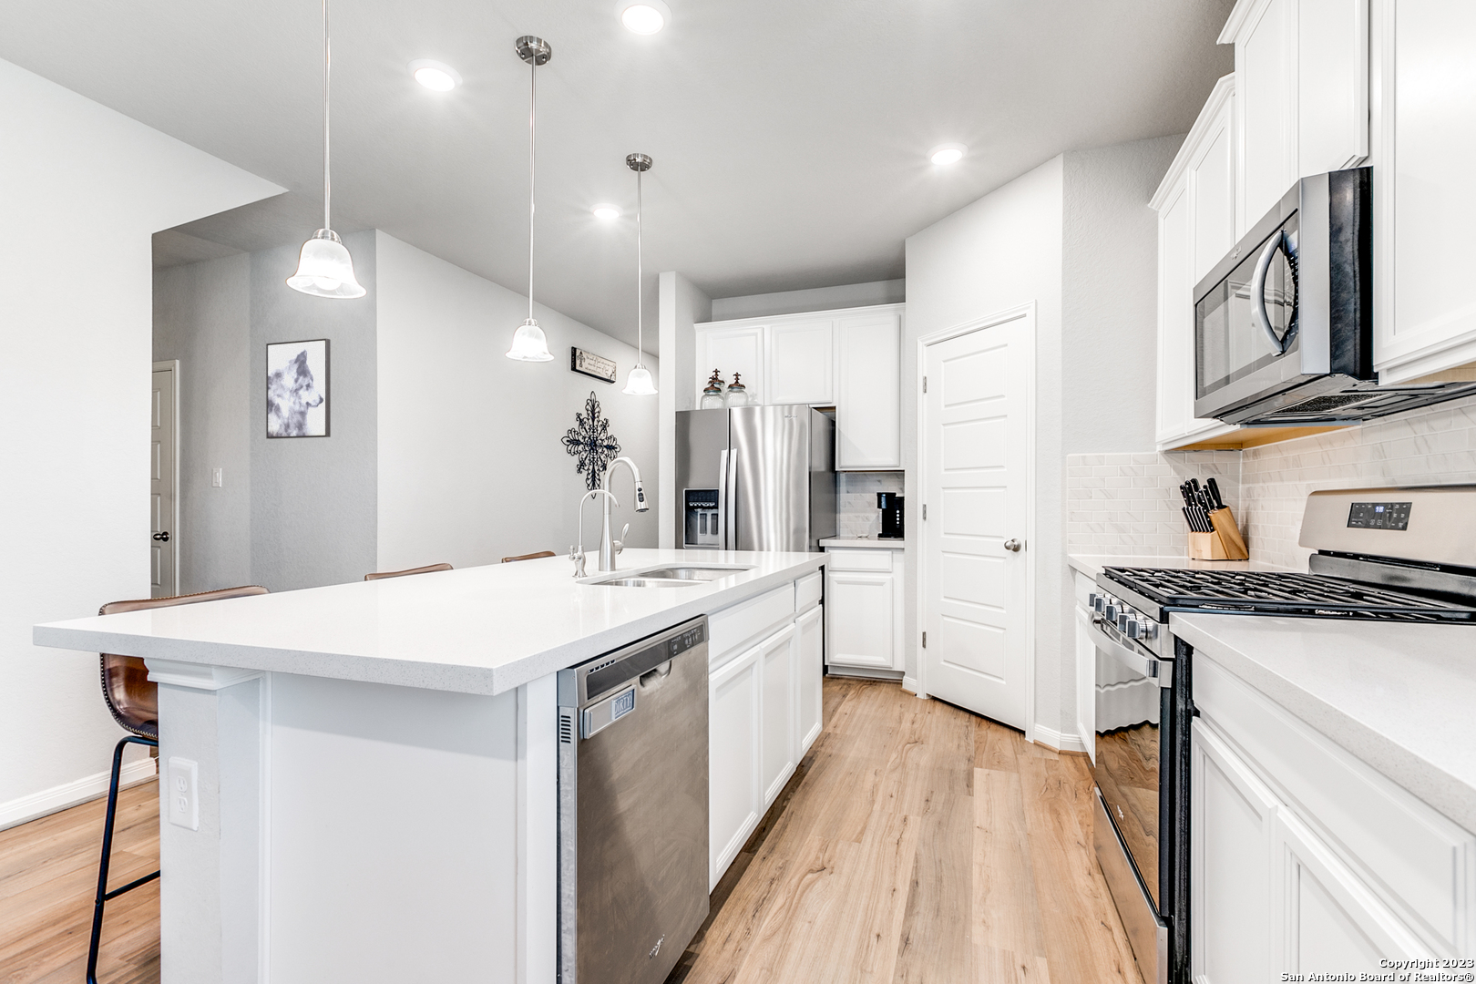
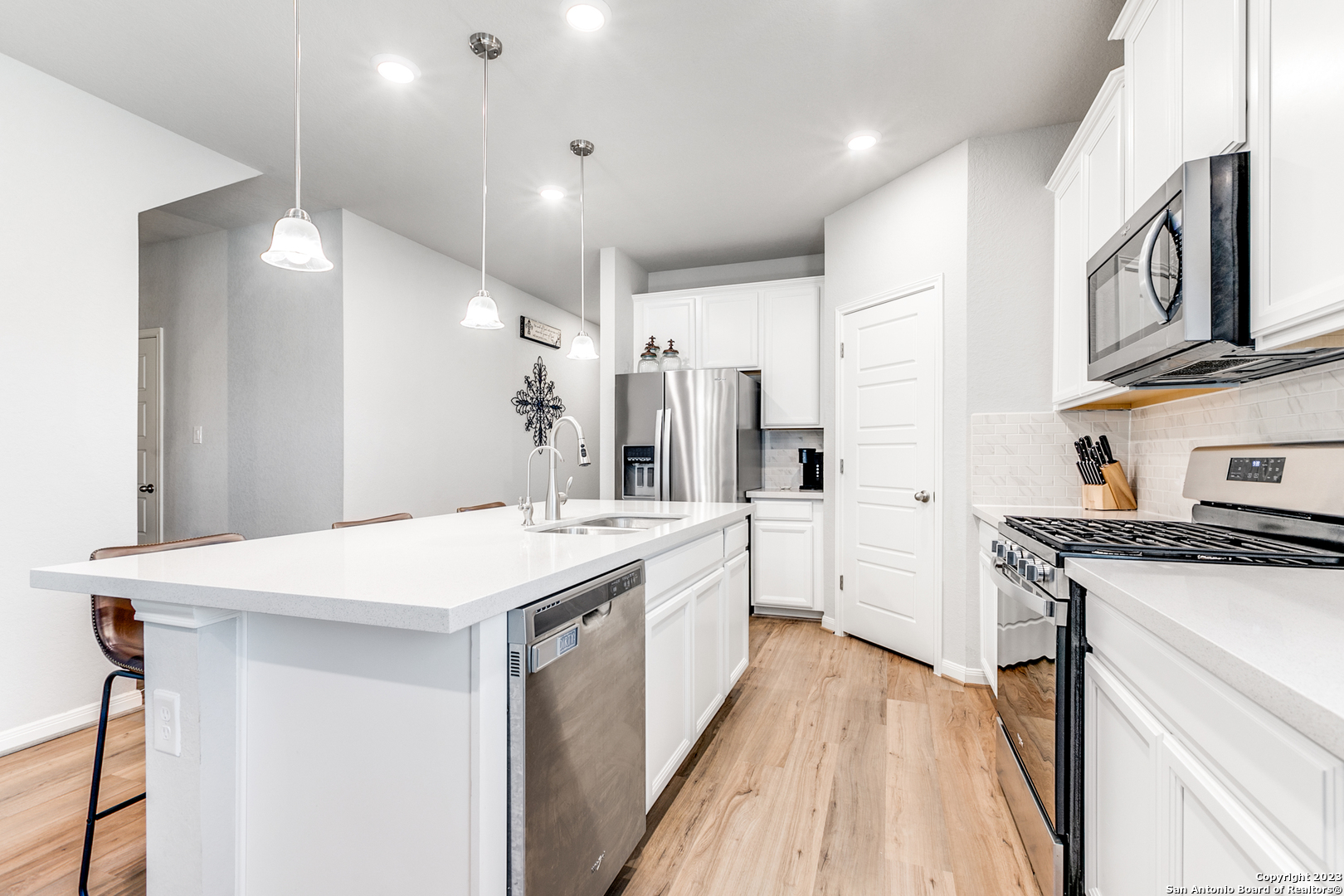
- wall art [265,338,332,440]
